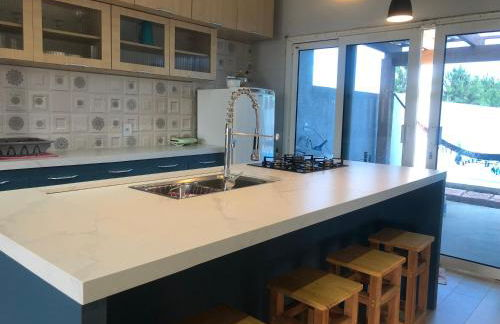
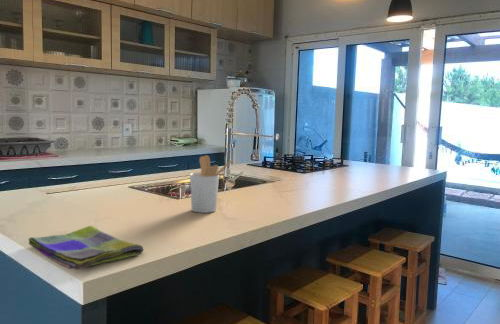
+ dish towel [27,225,144,271]
+ utensil holder [189,154,234,214]
